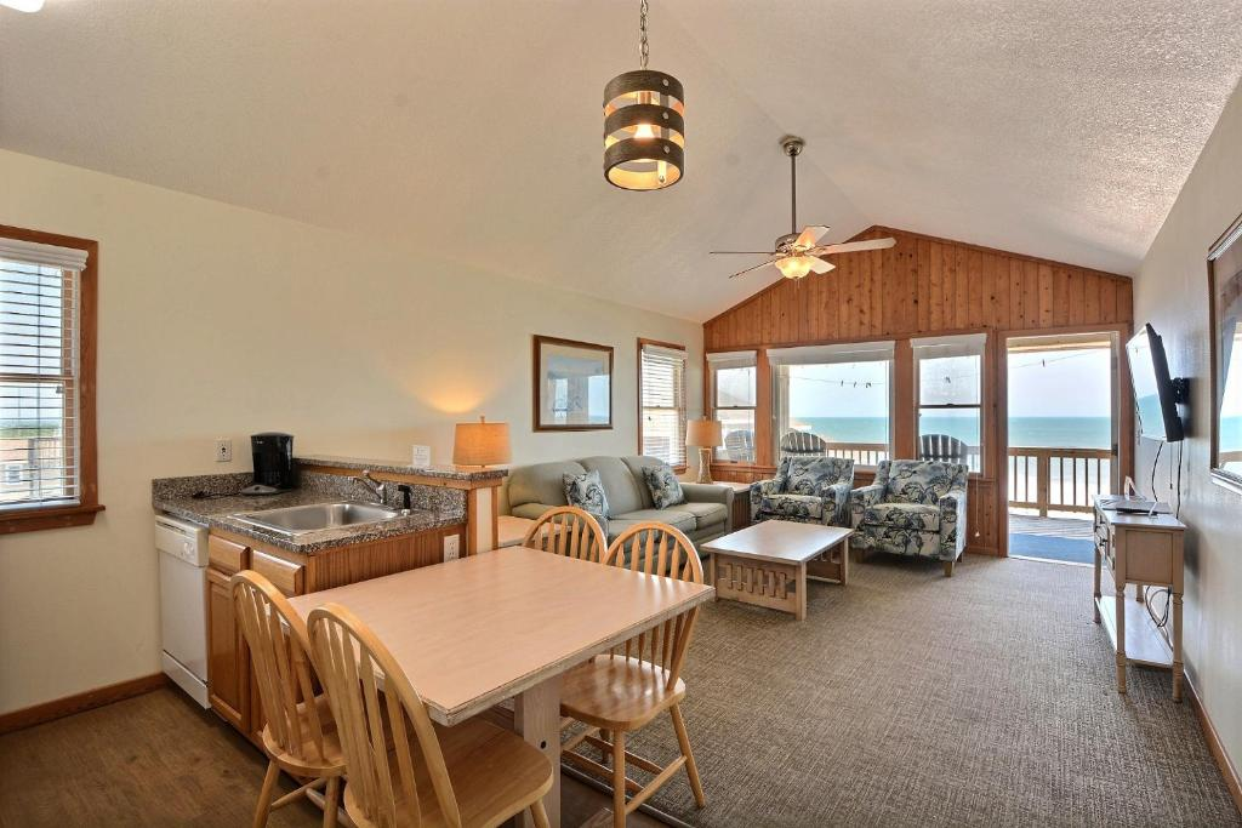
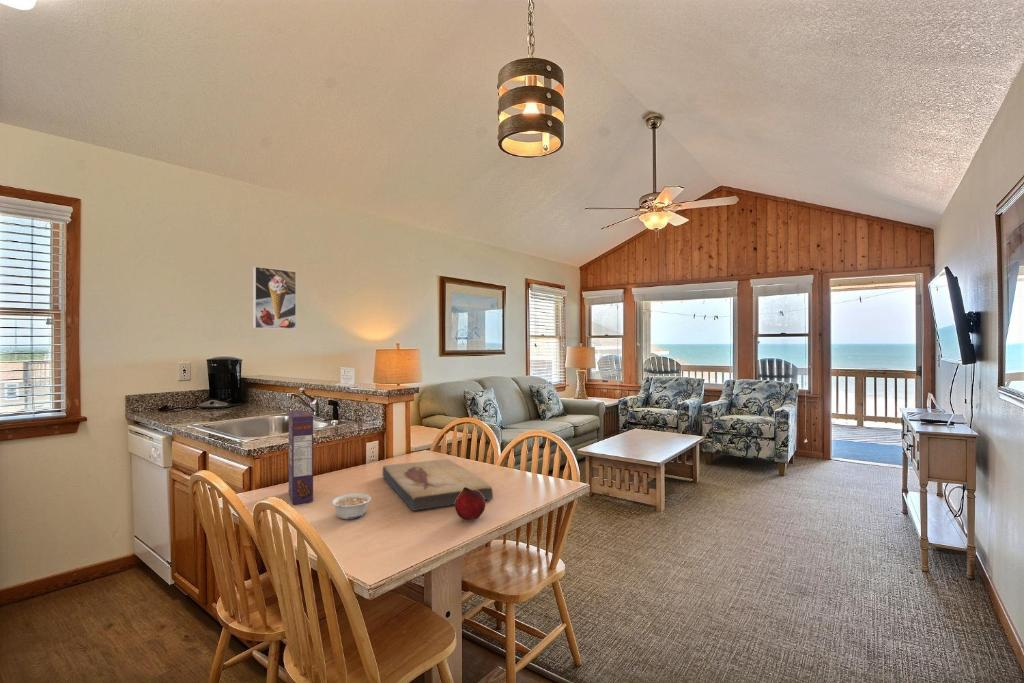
+ legume [330,492,372,520]
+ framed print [252,265,297,330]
+ fish fossil [382,458,494,512]
+ cereal box [288,409,314,505]
+ fruit [454,487,486,521]
